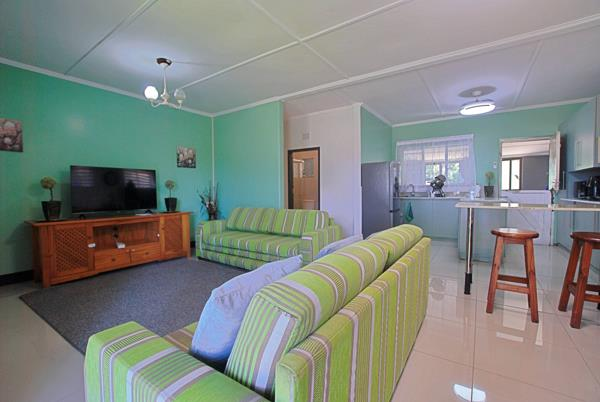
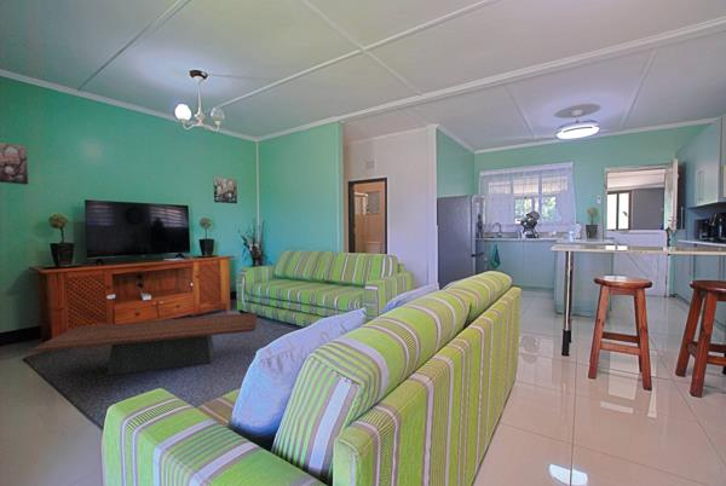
+ coffee table [31,312,258,376]
